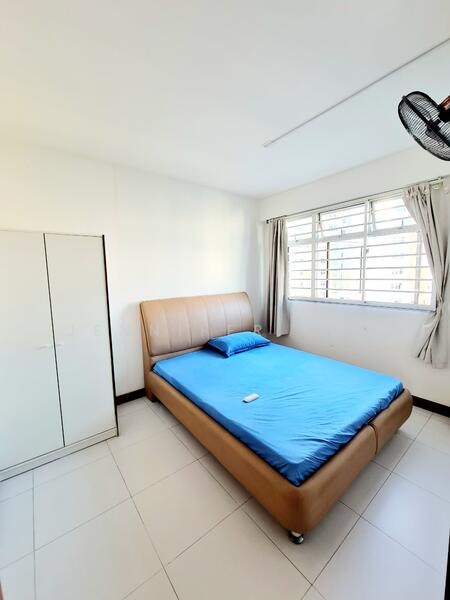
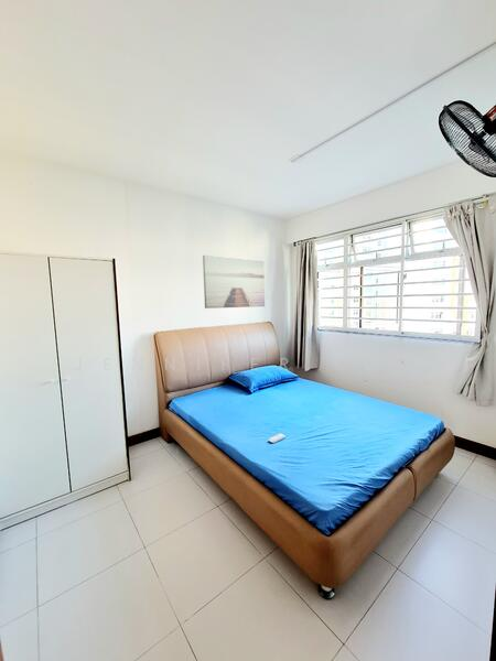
+ wall art [202,254,266,310]
